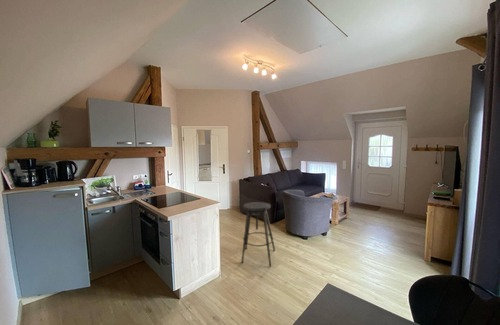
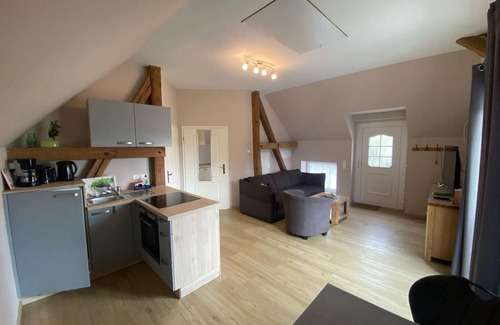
- stool [241,201,276,268]
